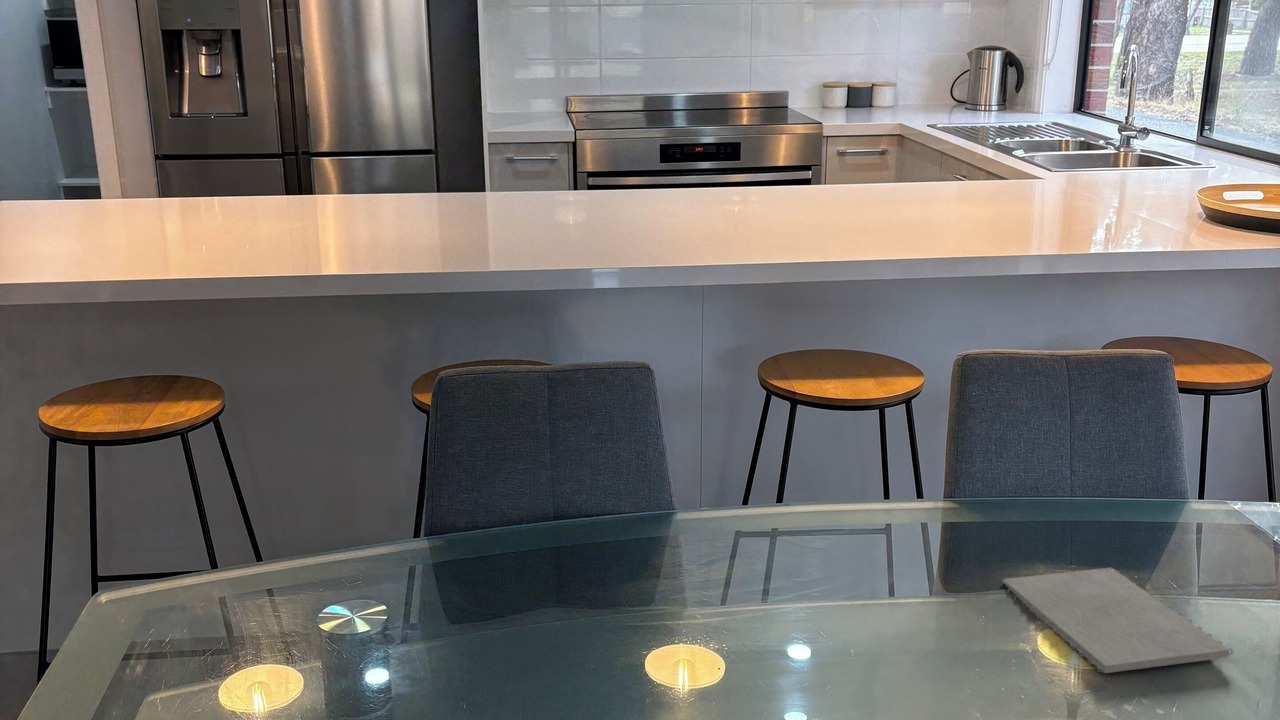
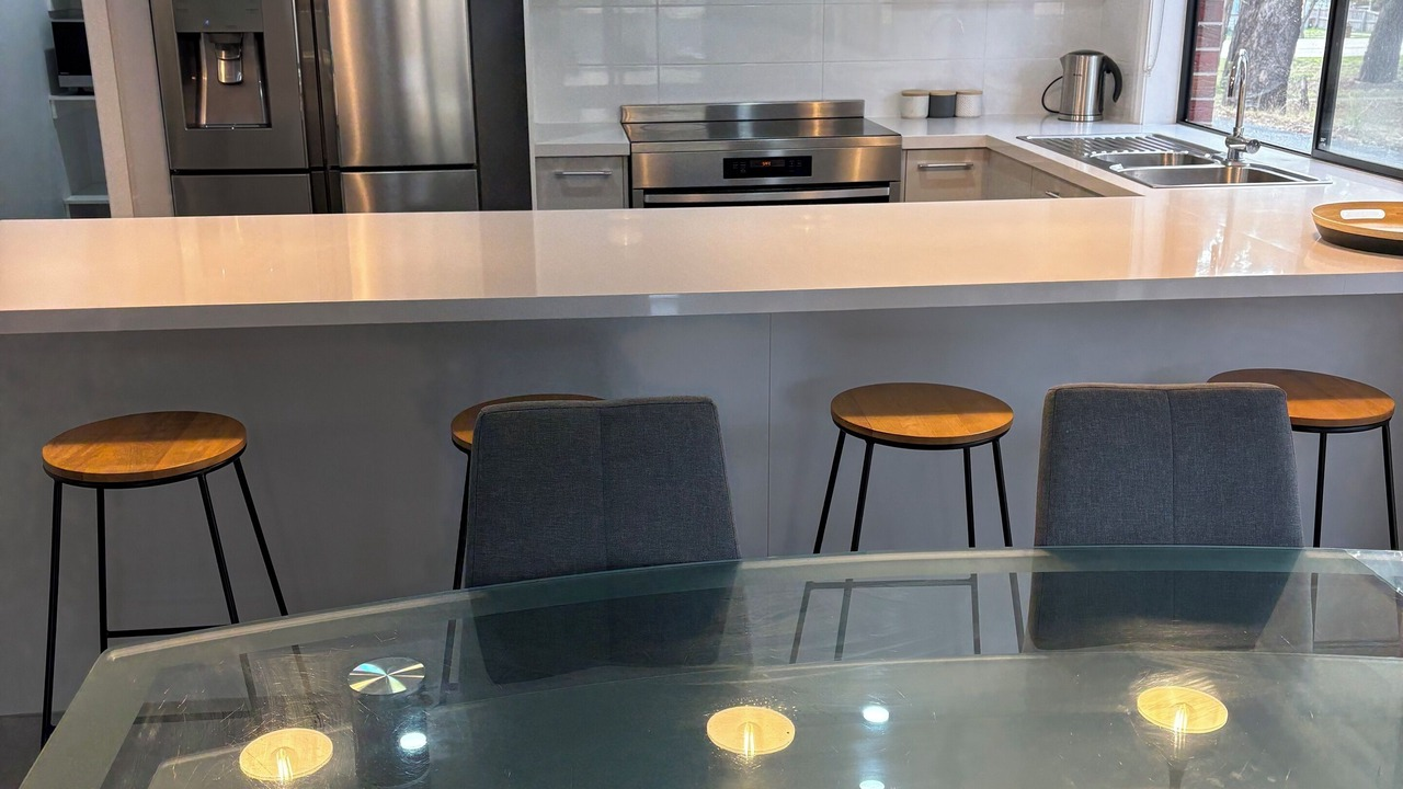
- notepad [999,567,1234,674]
